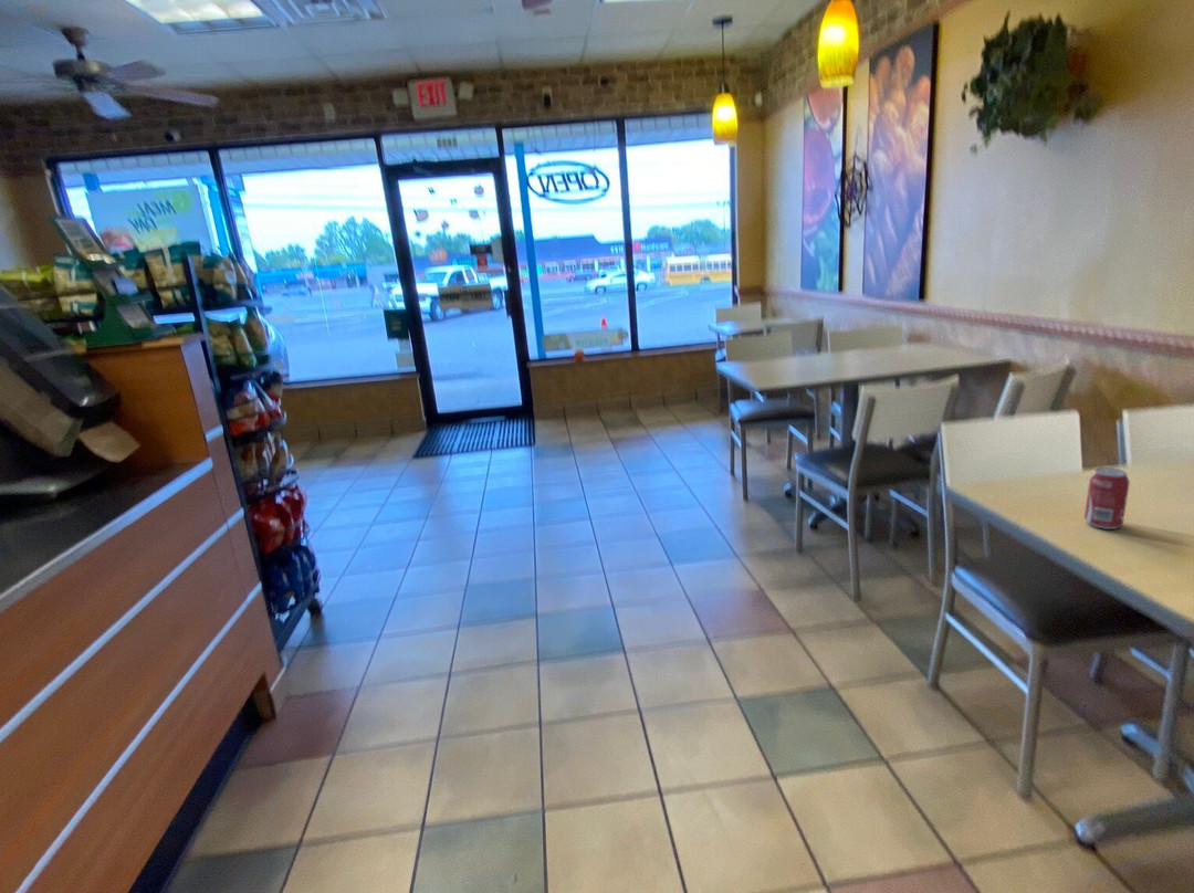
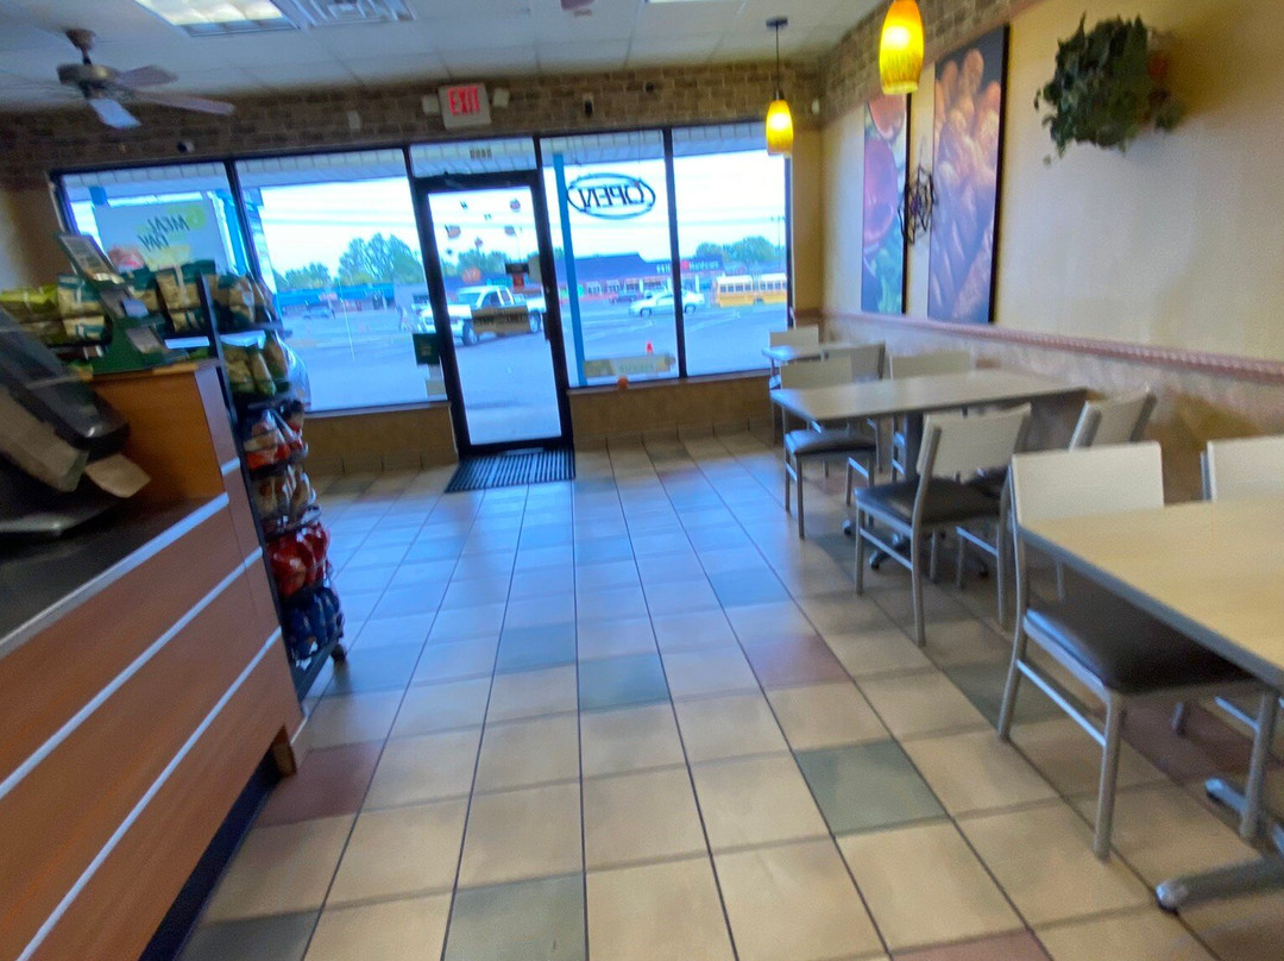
- beverage can [1083,466,1131,530]
